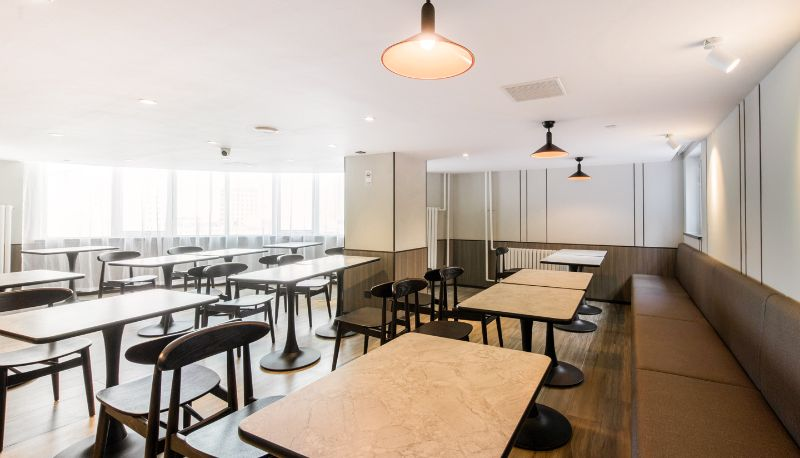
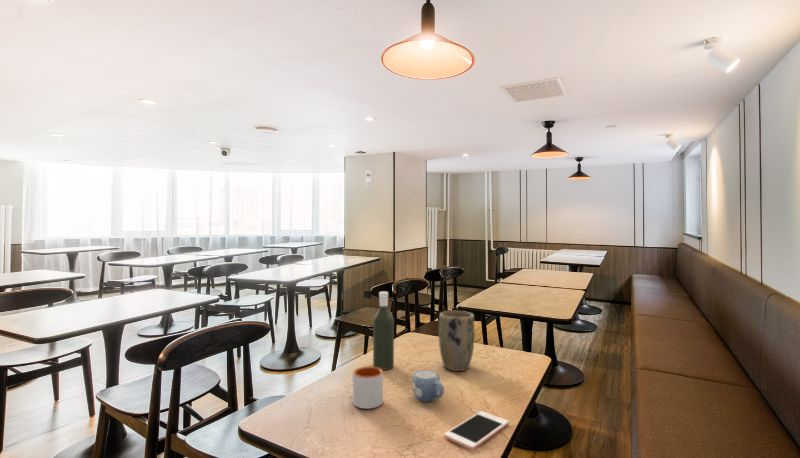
+ cell phone [443,410,510,451]
+ plant pot [438,310,476,372]
+ mug [411,369,445,403]
+ bottle [372,291,395,371]
+ mug [351,366,384,410]
